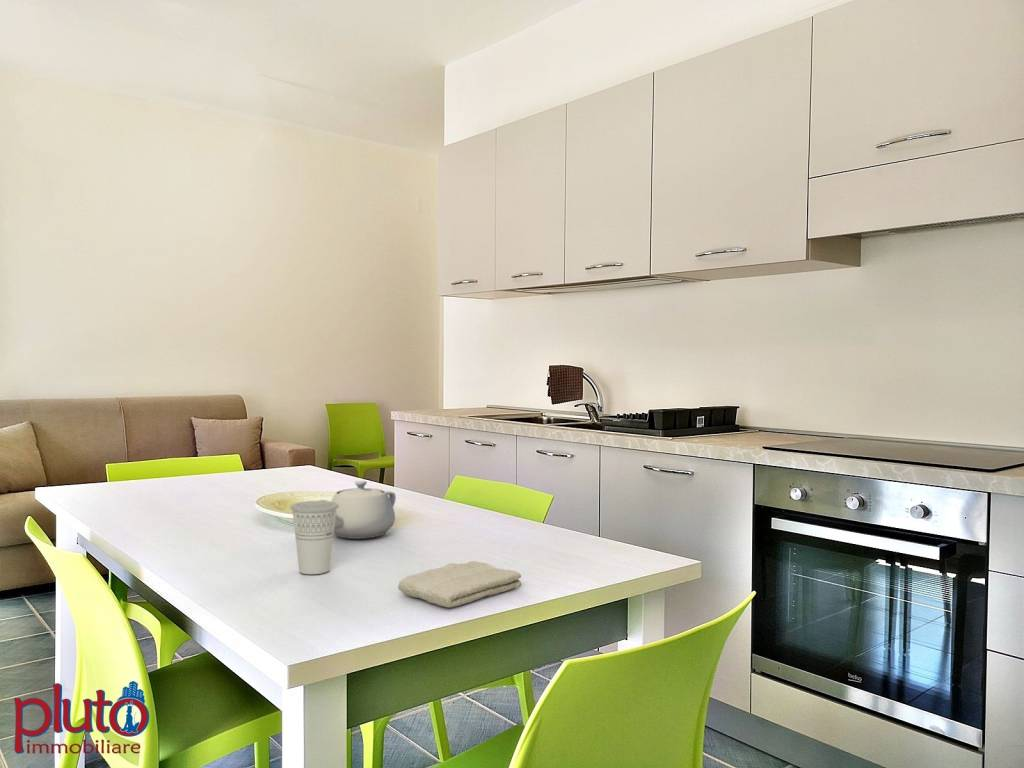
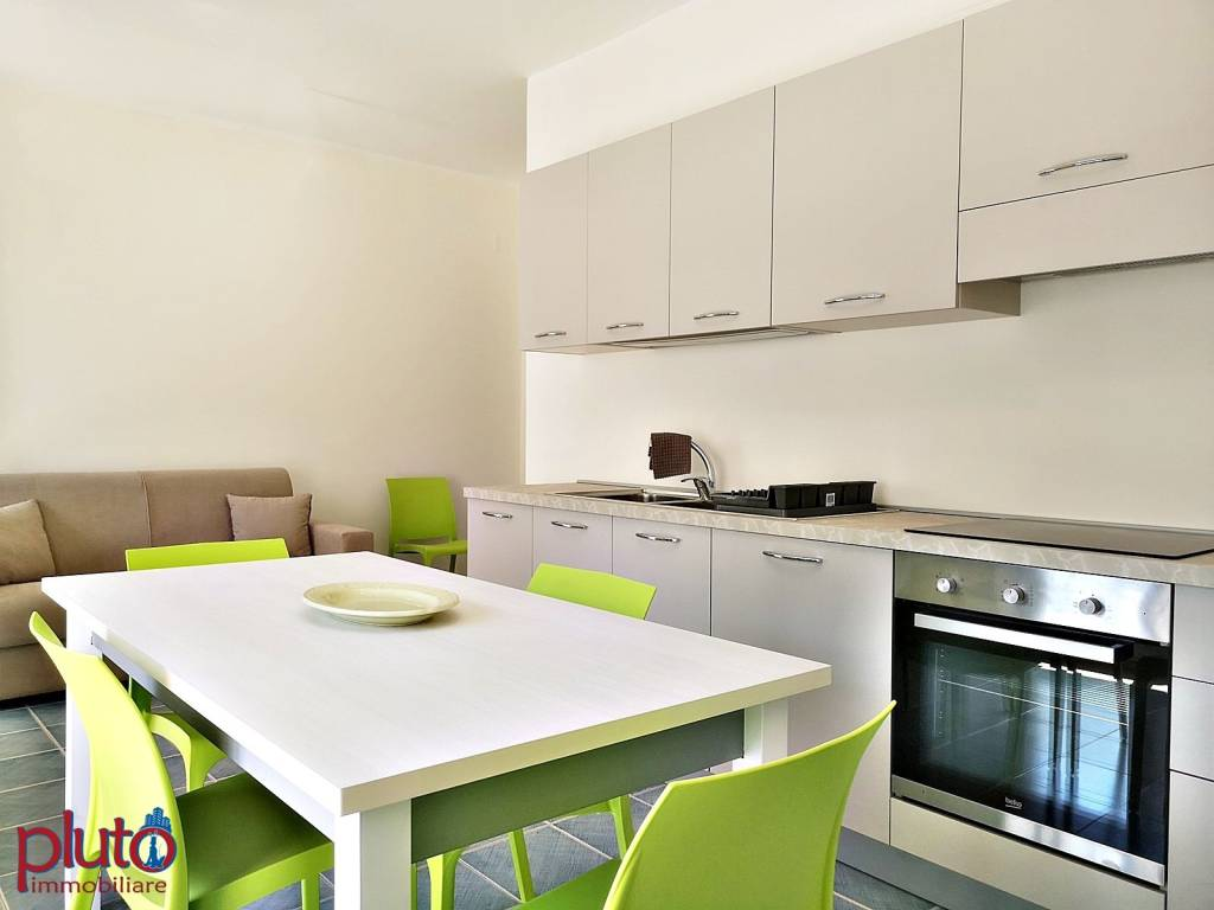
- teapot [318,480,397,540]
- washcloth [397,560,522,609]
- cup [289,500,339,575]
